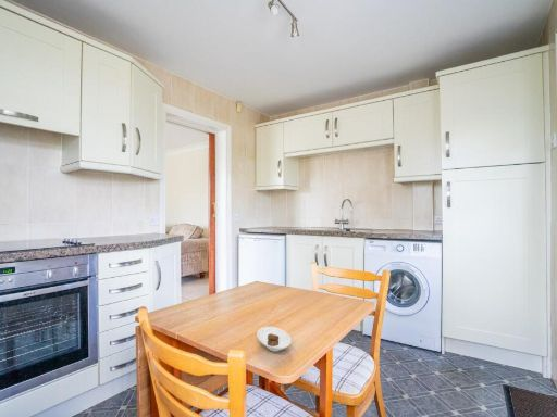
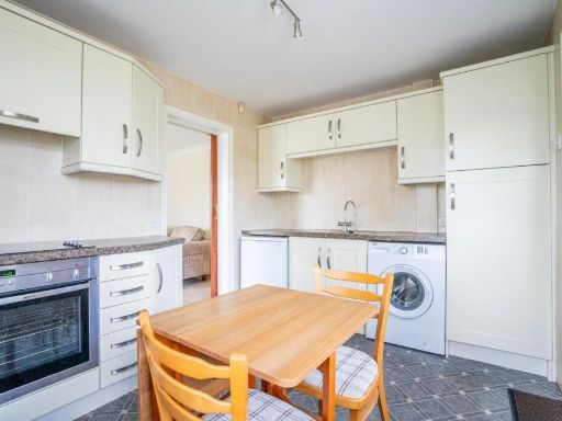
- saucer [256,326,293,353]
